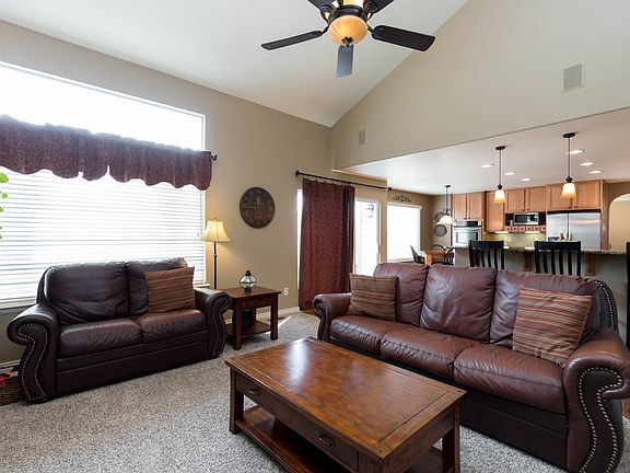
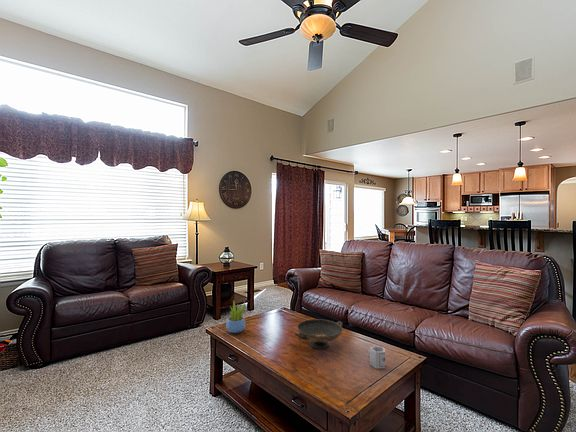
+ decorative bowl [293,318,344,350]
+ cup [367,345,386,370]
+ succulent plant [225,301,247,334]
